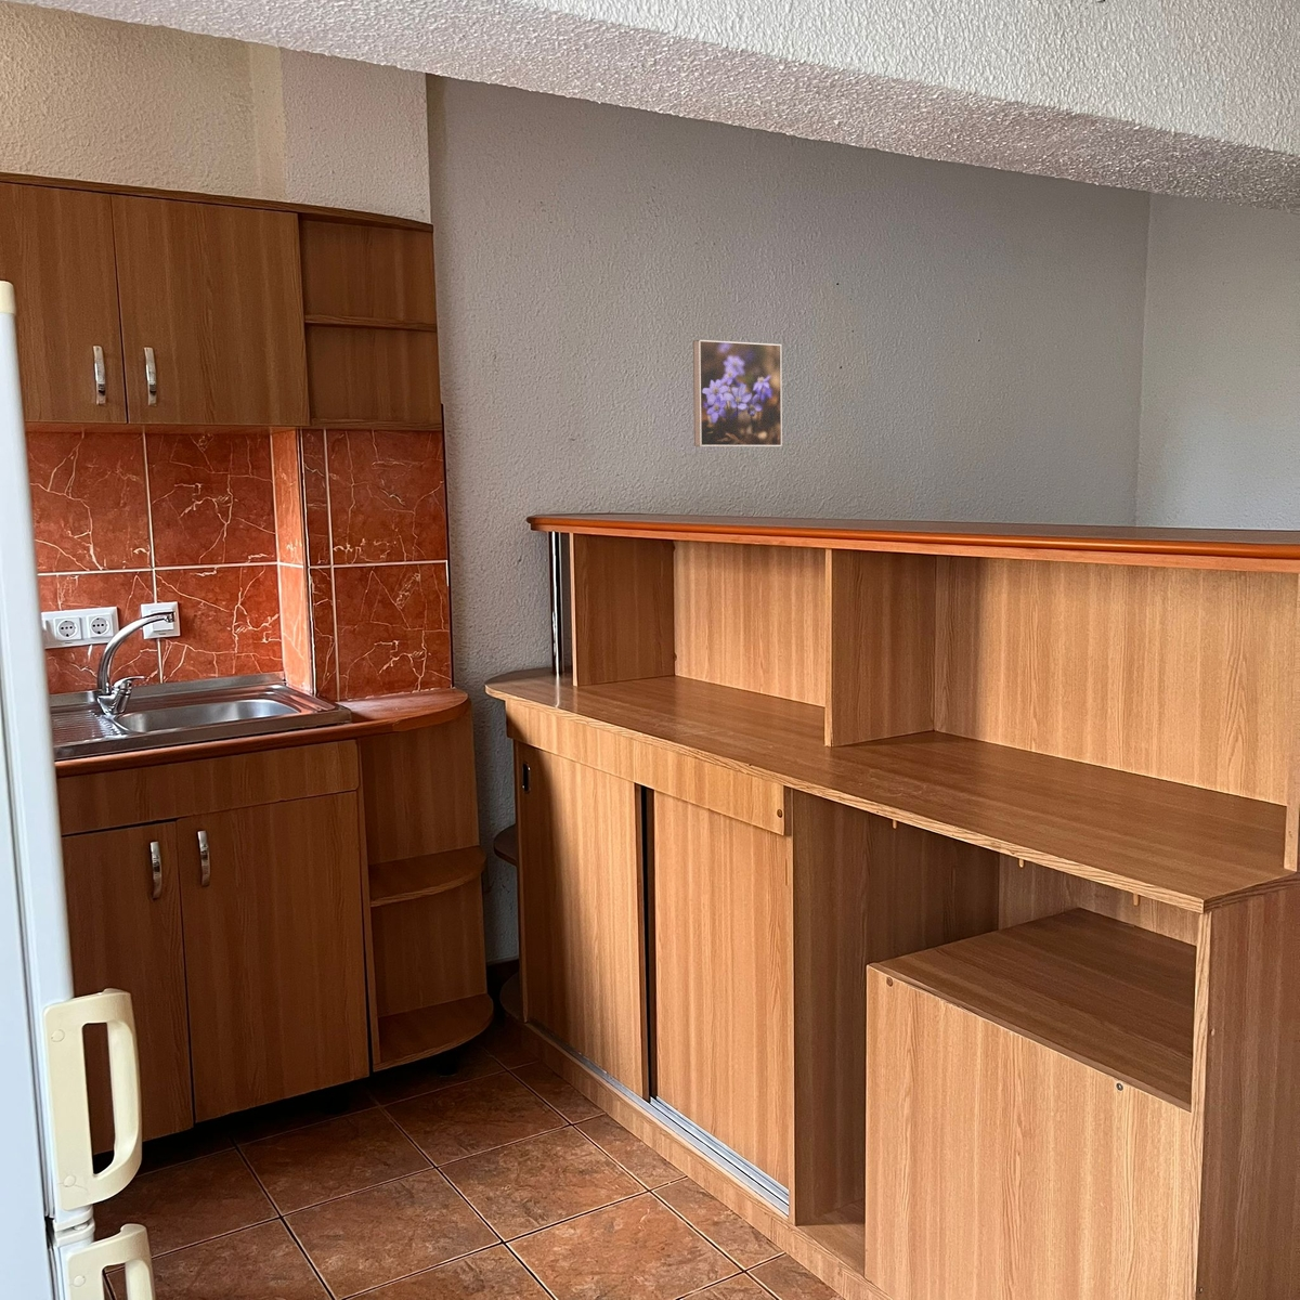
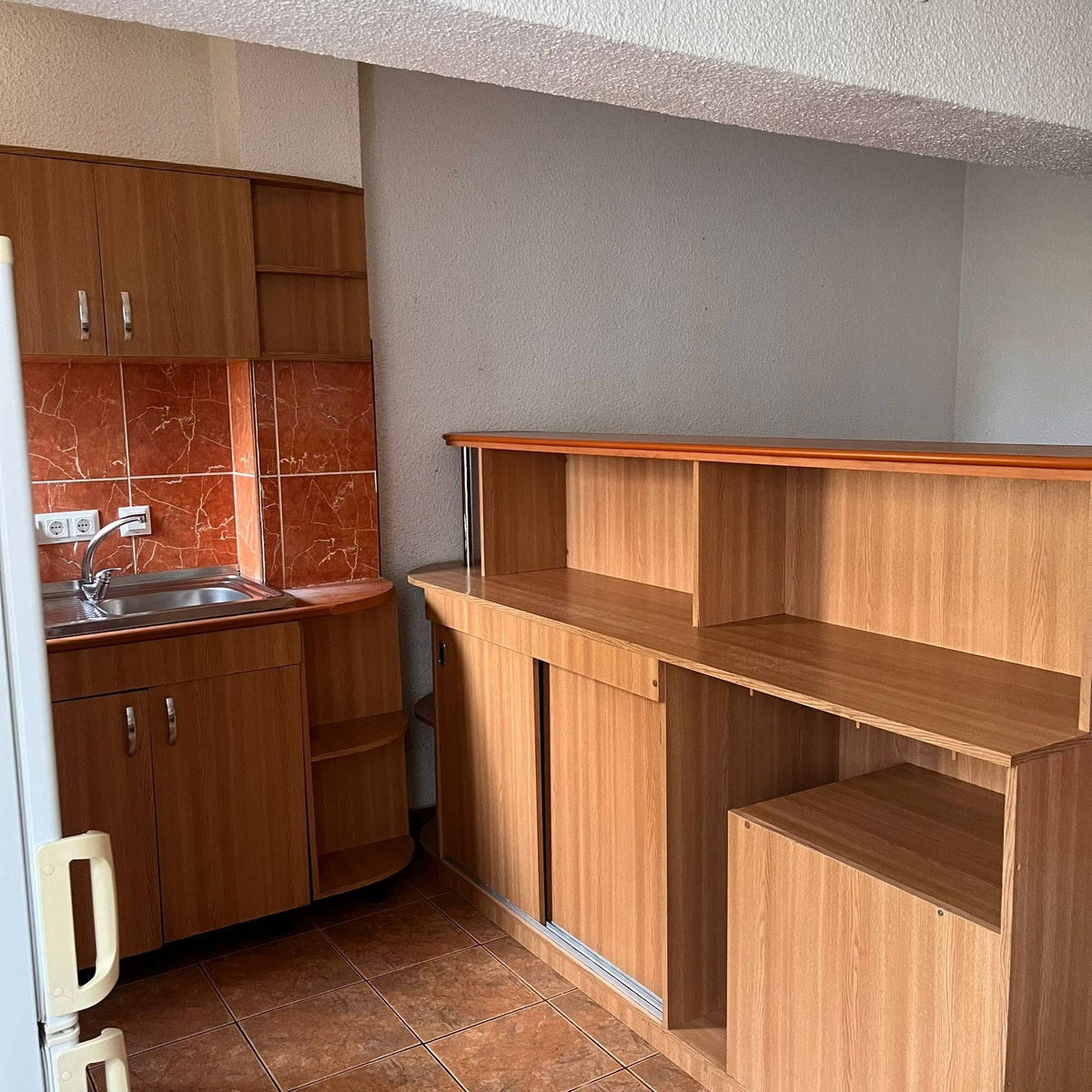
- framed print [692,339,783,448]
